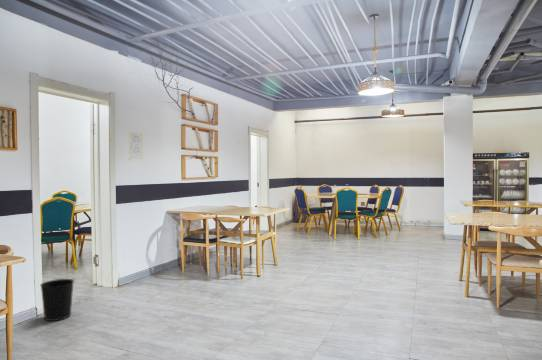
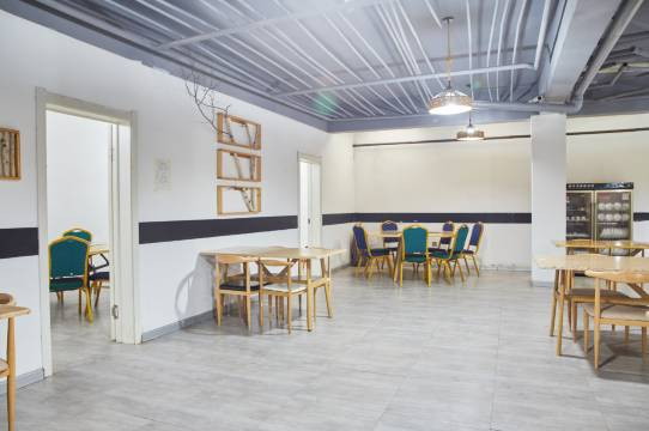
- wastebasket [39,278,75,322]
